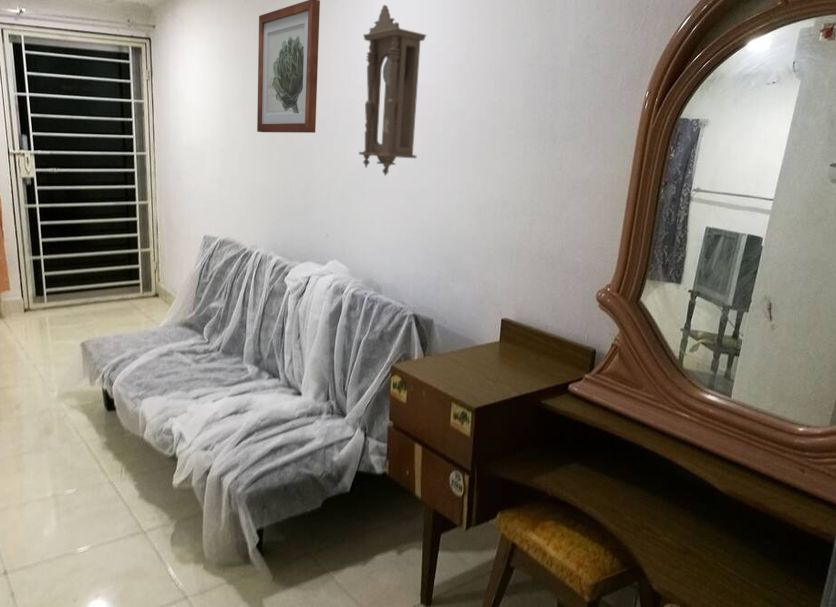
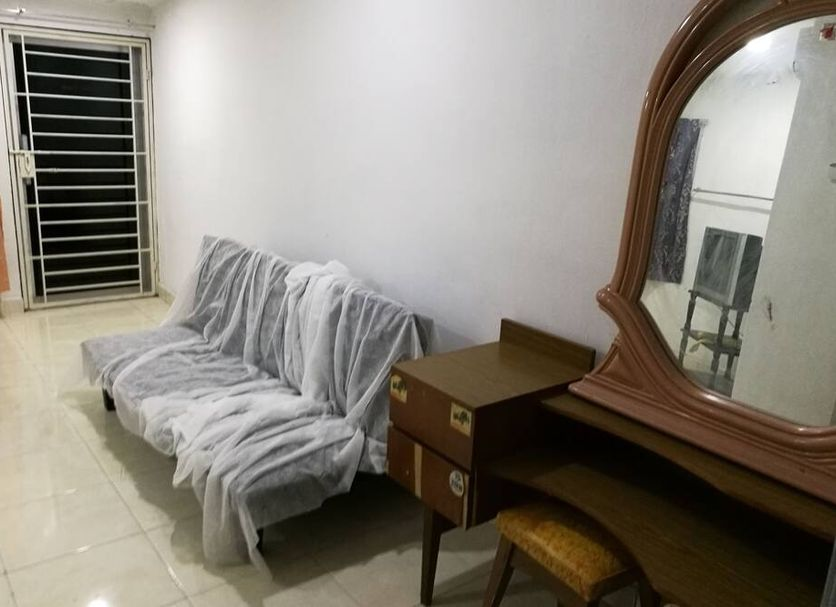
- wall art [256,0,321,134]
- pendulum clock [358,4,428,177]
